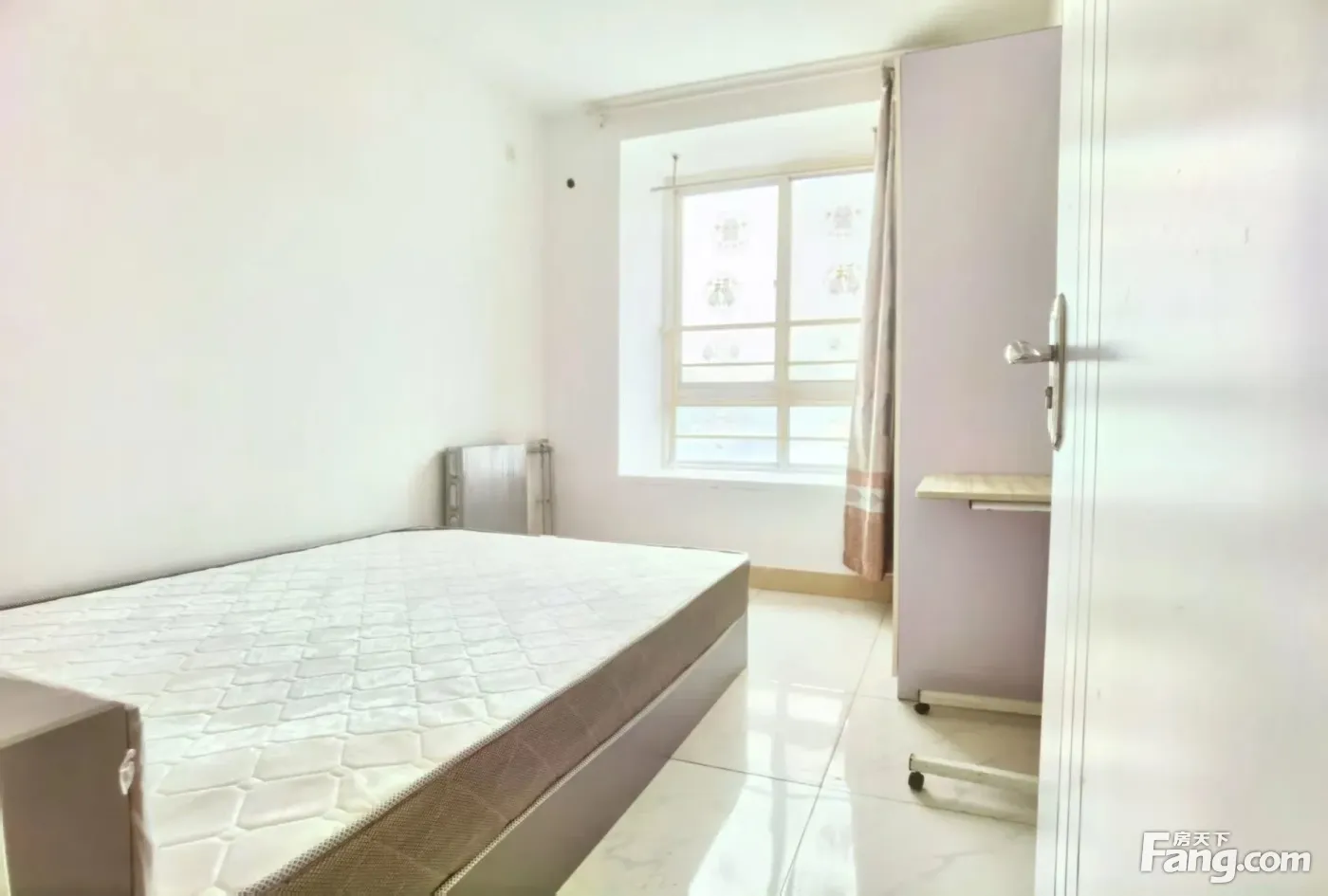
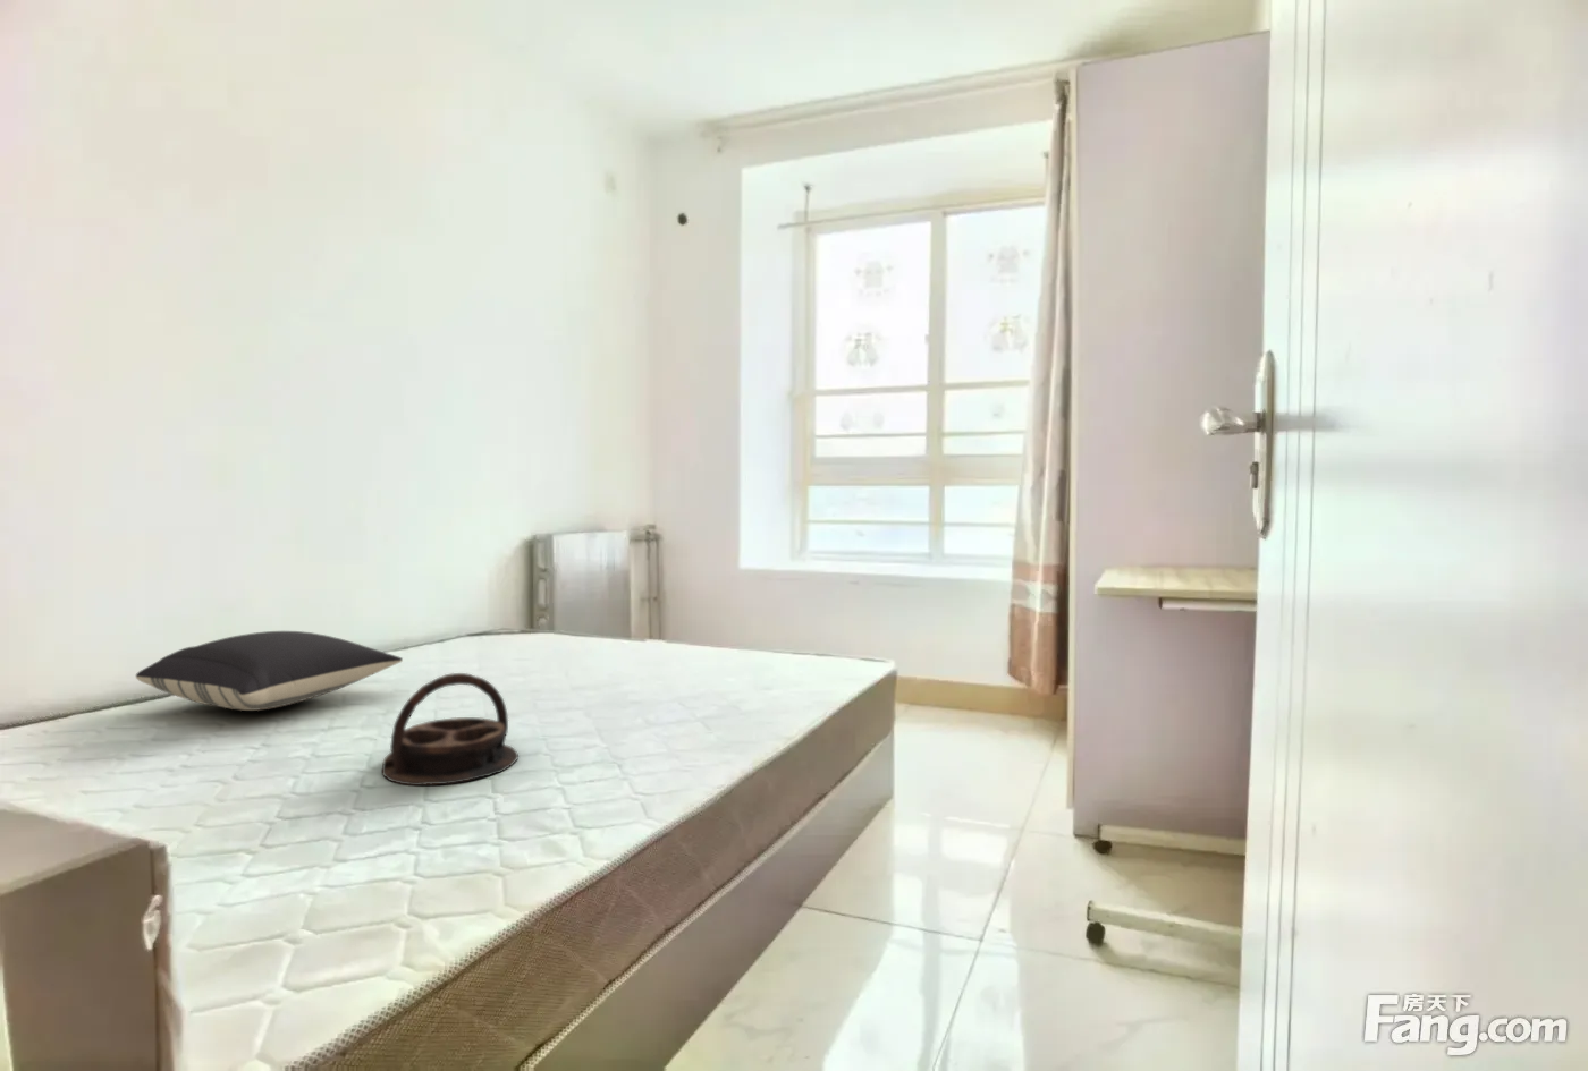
+ pillow [135,630,404,711]
+ serving tray [381,672,519,787]
